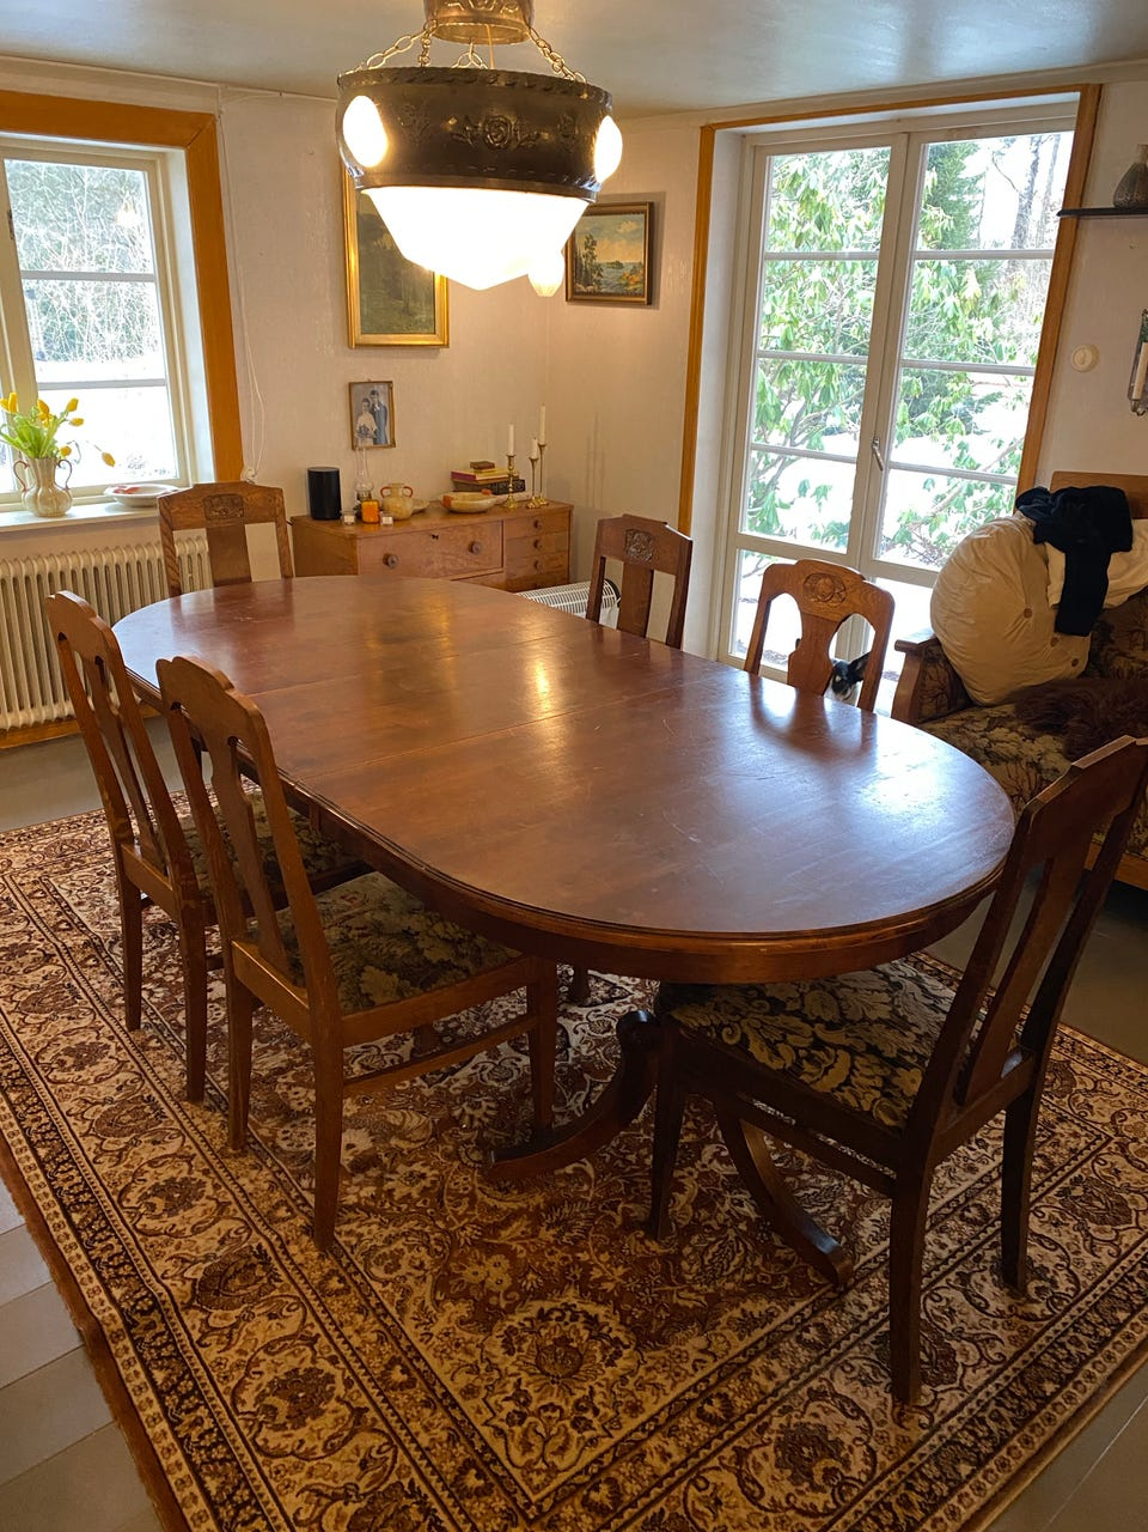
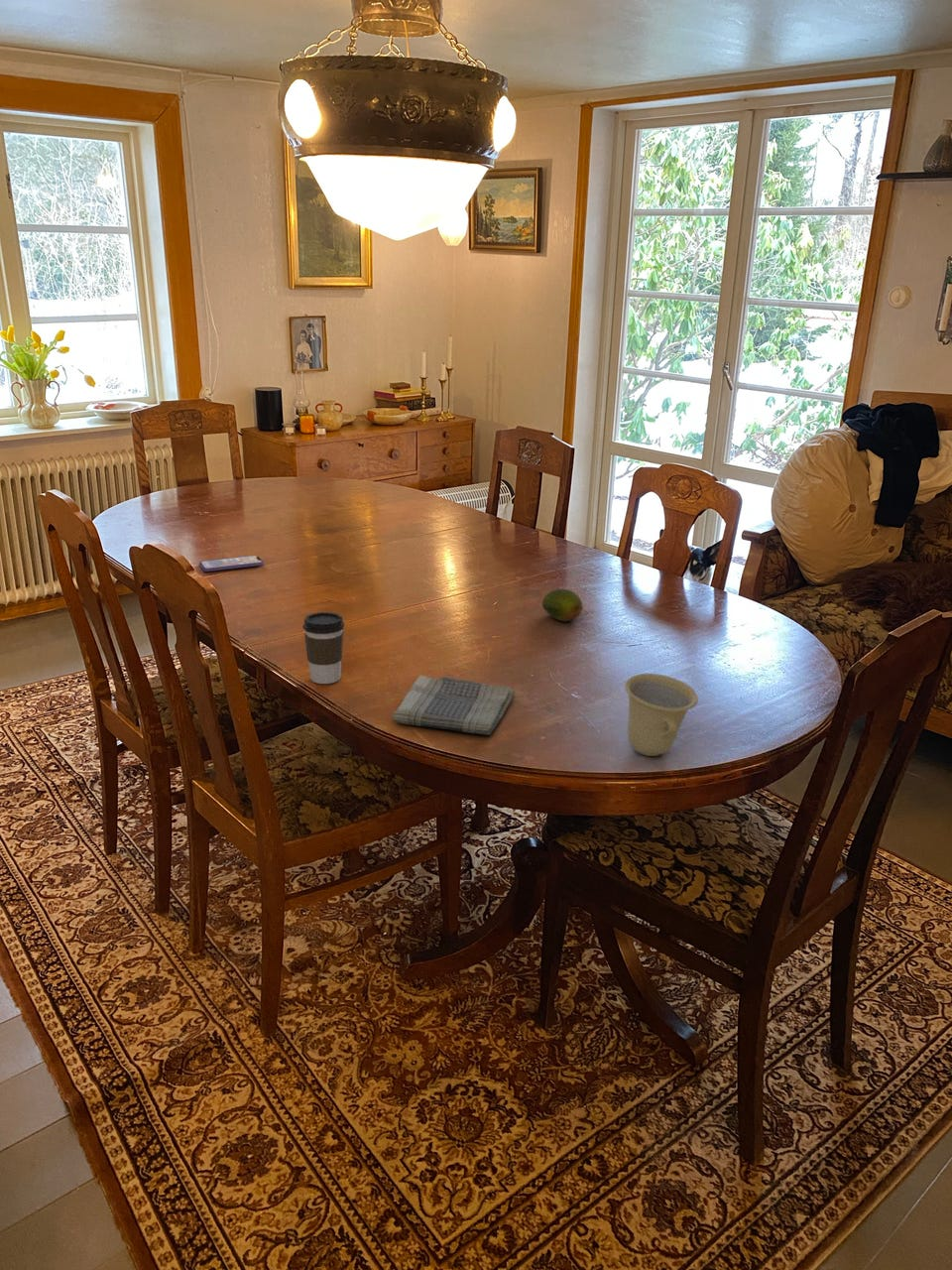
+ fruit [541,587,584,622]
+ coffee cup [302,611,345,685]
+ cup [624,673,699,757]
+ dish towel [392,675,516,736]
+ smartphone [198,555,264,572]
